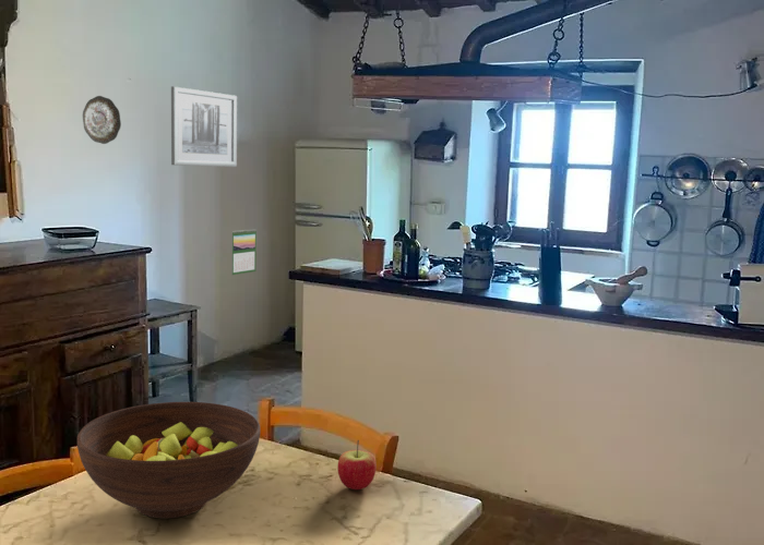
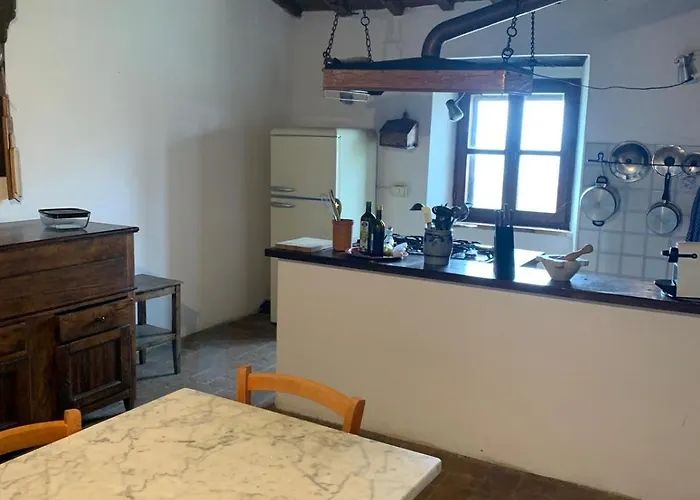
- apple [336,439,378,491]
- calendar [230,228,258,276]
- wall art [170,85,238,168]
- fruit bowl [76,401,261,519]
- decorative plate [82,95,122,145]
